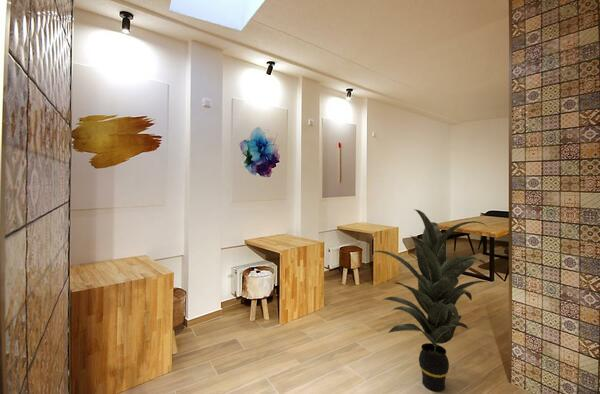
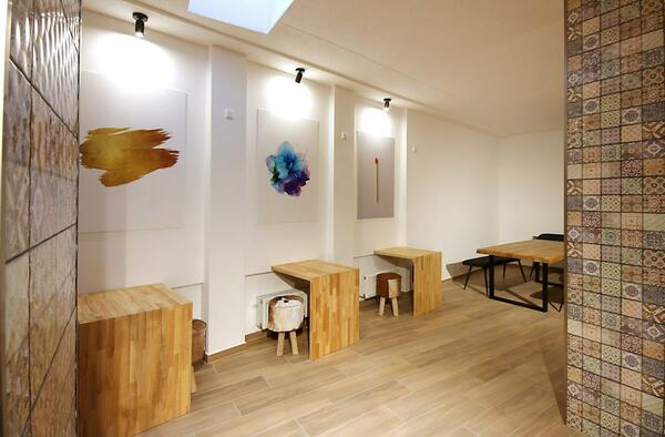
- indoor plant [373,208,489,392]
